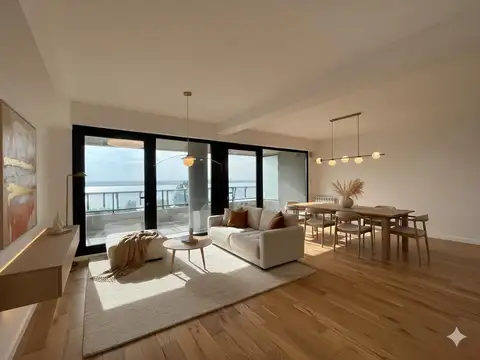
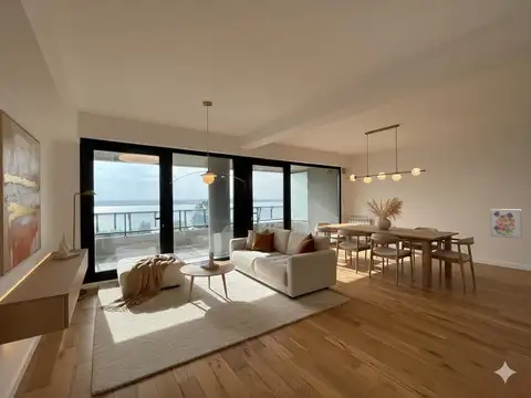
+ wall art [489,208,523,240]
